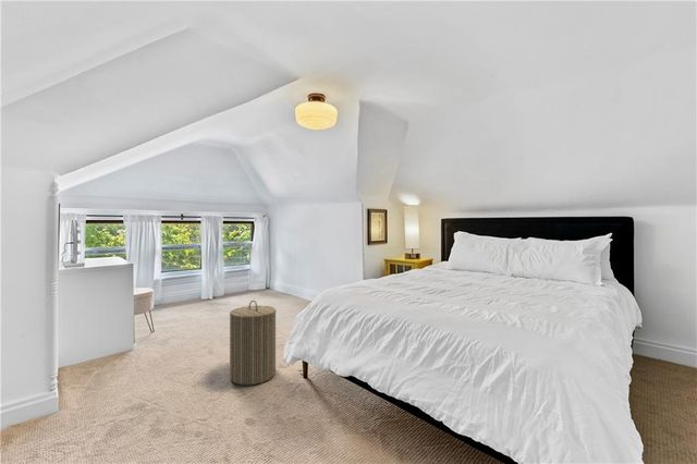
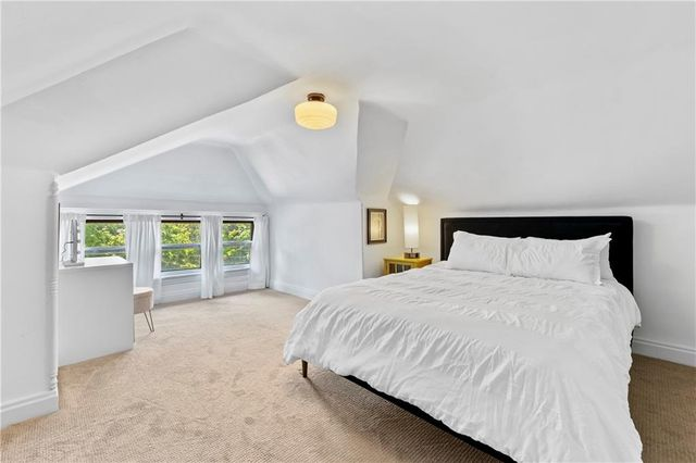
- laundry hamper [229,300,277,387]
